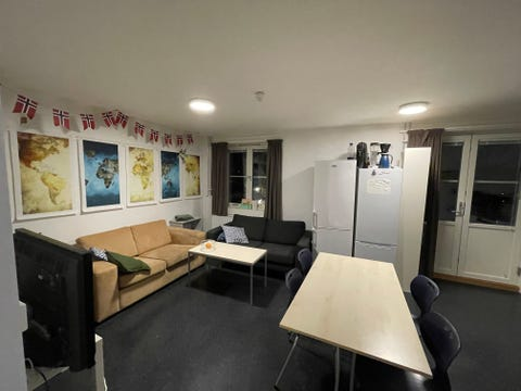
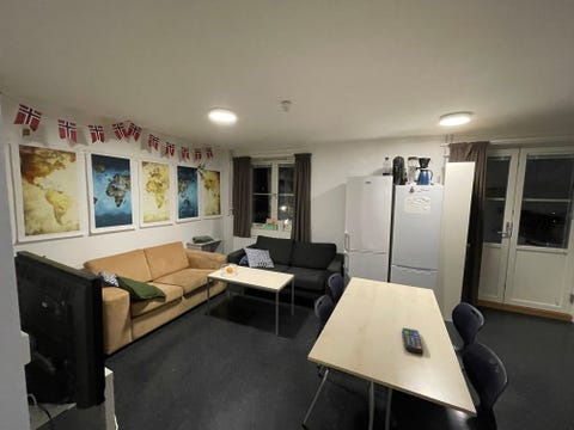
+ remote control [401,327,425,355]
